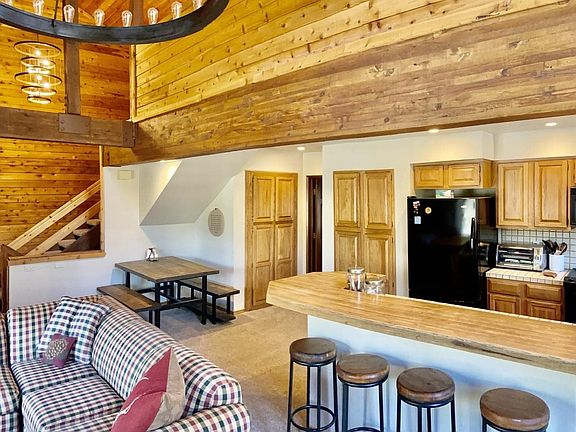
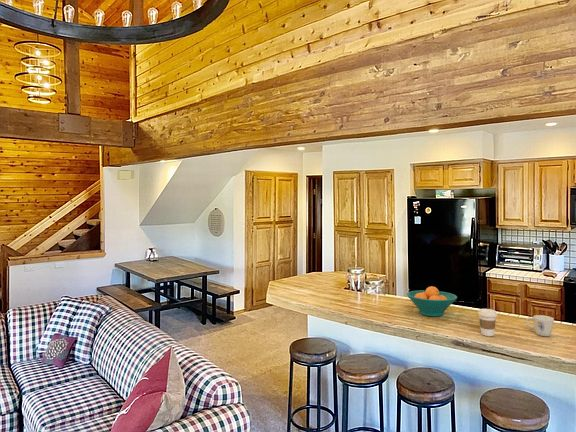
+ coffee cup [477,308,499,337]
+ mug [525,314,555,337]
+ fruit bowl [406,285,458,317]
